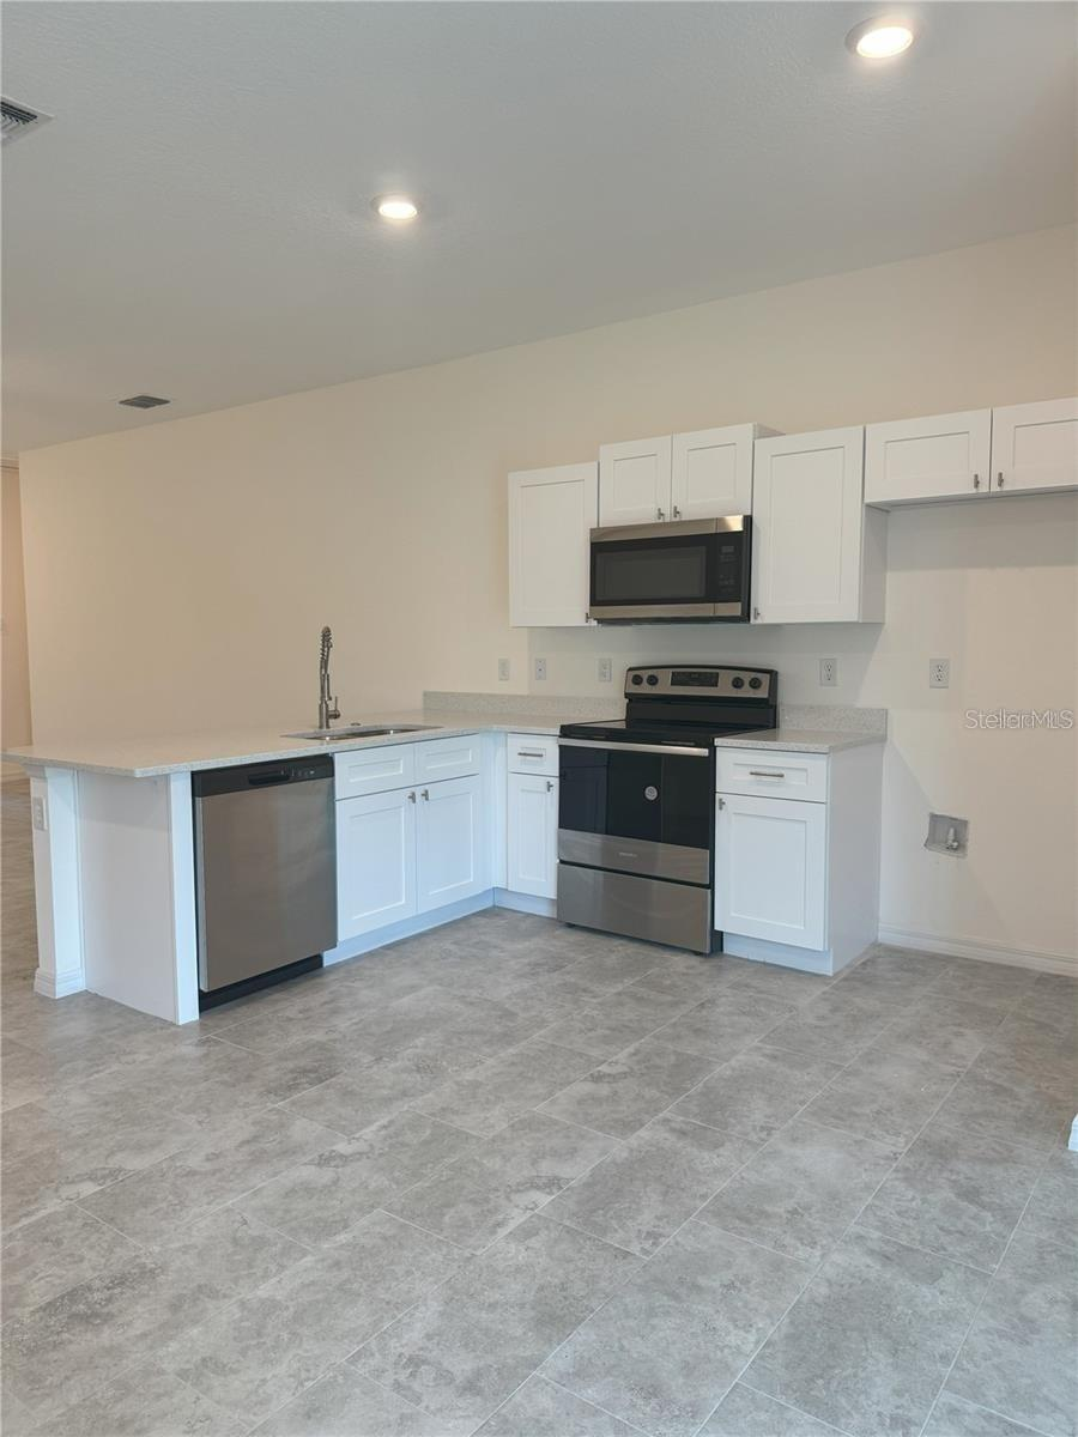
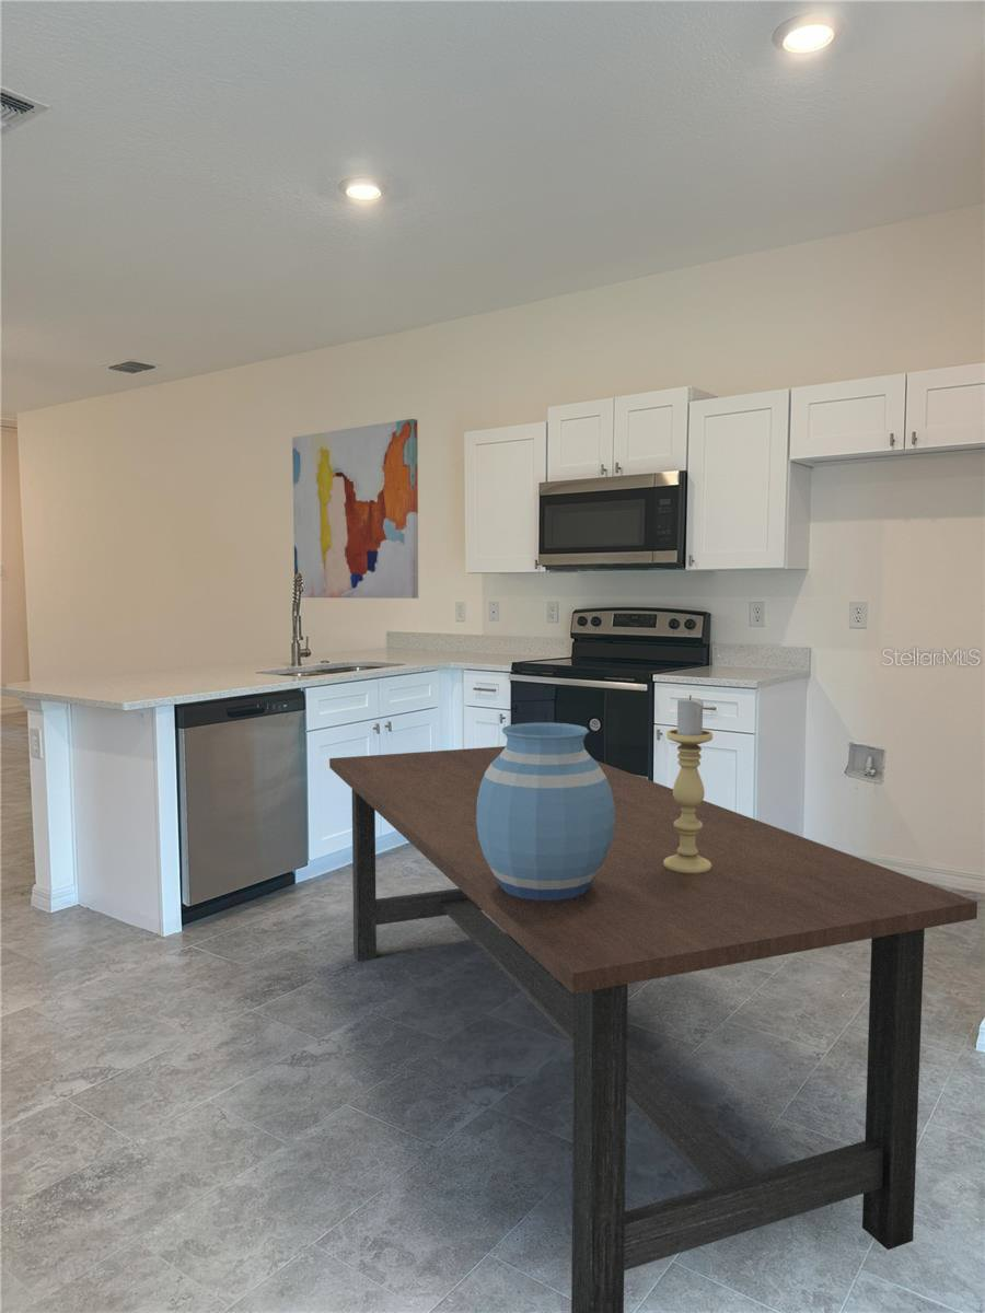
+ dining table [328,745,978,1313]
+ wall art [291,418,419,600]
+ candle holder [663,694,714,874]
+ vase [476,721,615,900]
